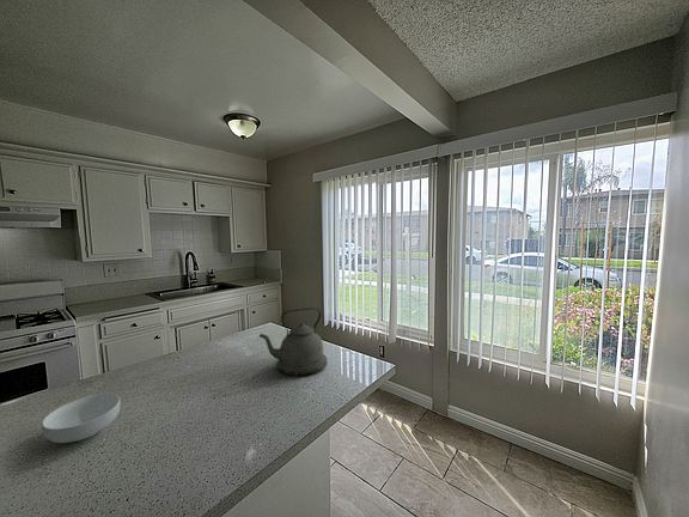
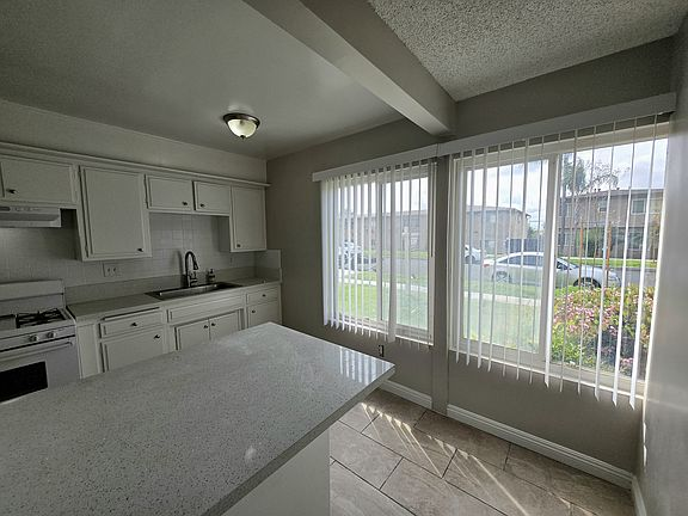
- kettle [258,306,328,377]
- cereal bowl [41,393,122,444]
